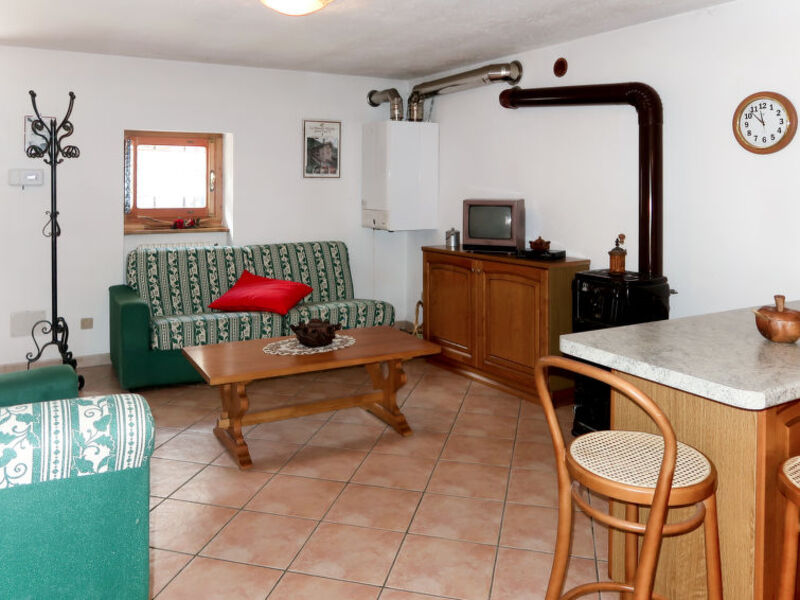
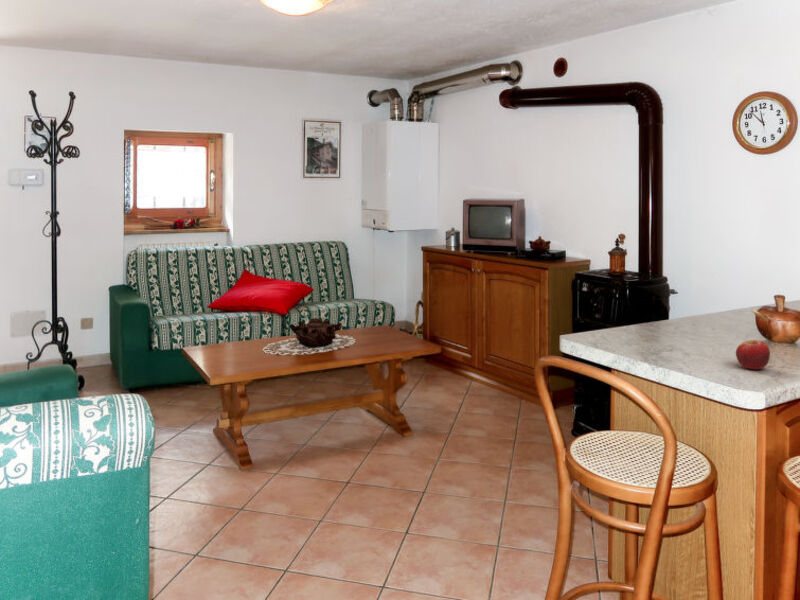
+ fruit [735,339,771,370]
